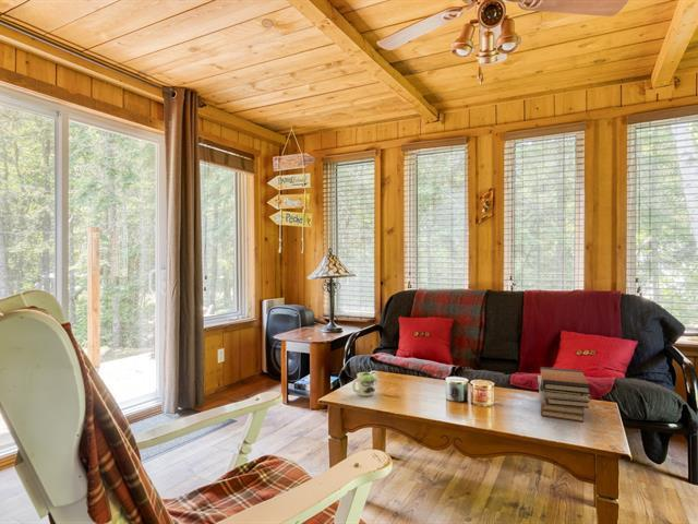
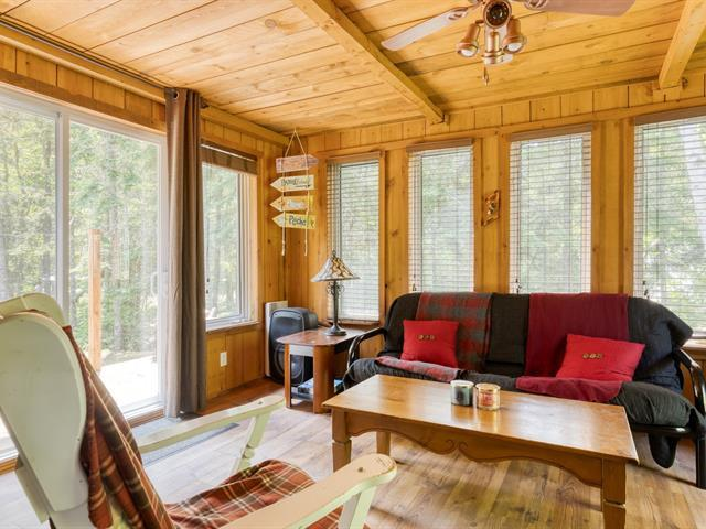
- mug [351,370,377,397]
- book stack [537,366,592,422]
